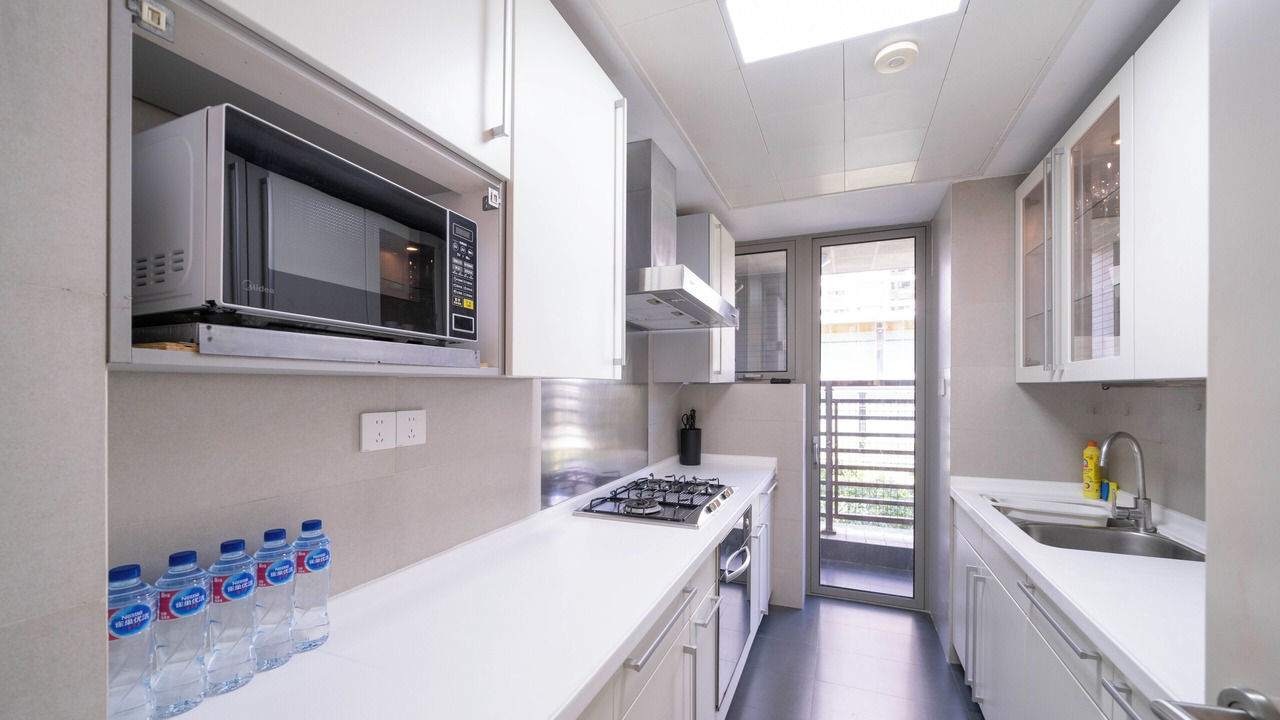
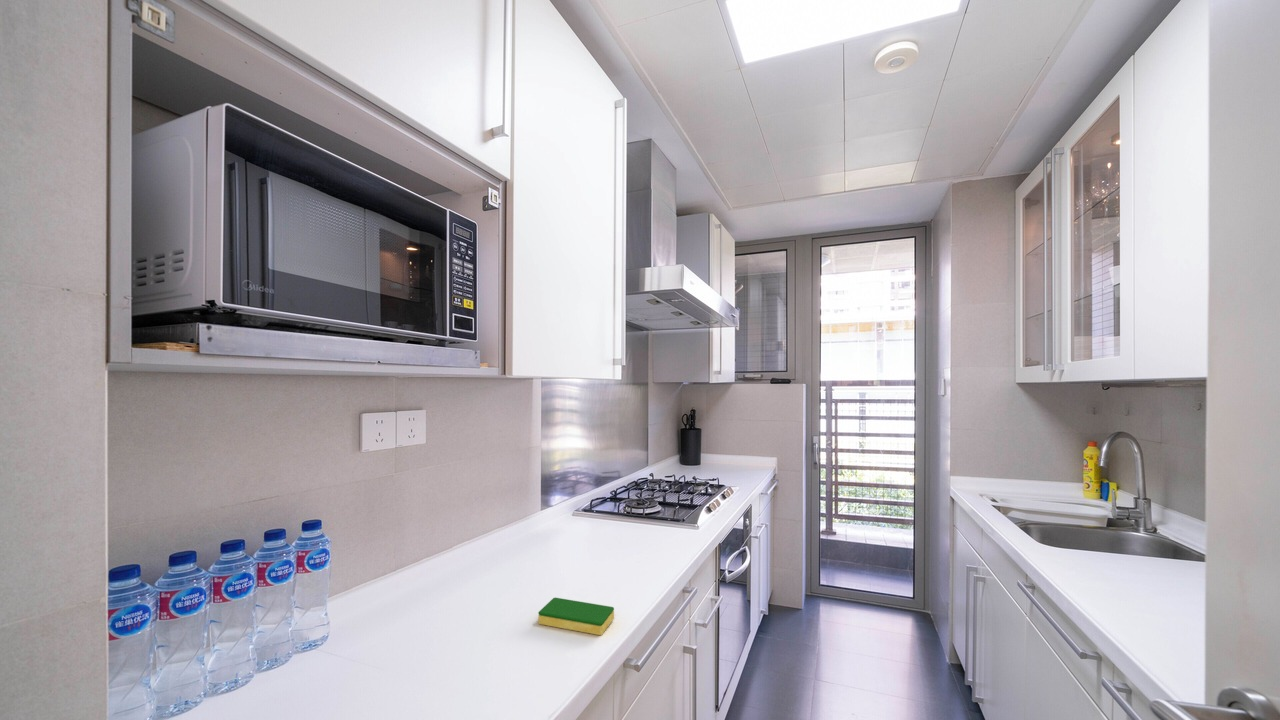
+ dish sponge [537,597,615,636]
